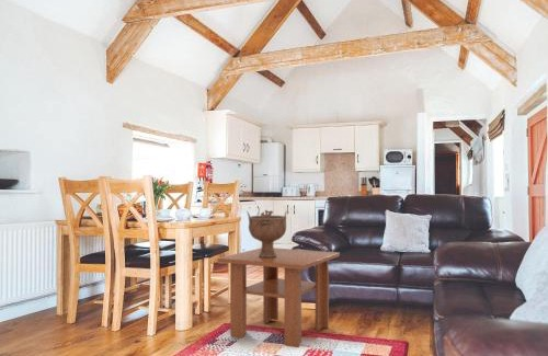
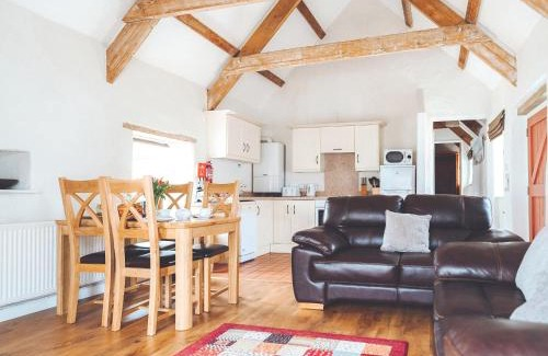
- decorative bowl [246,209,288,257]
- coffee table [217,246,341,348]
